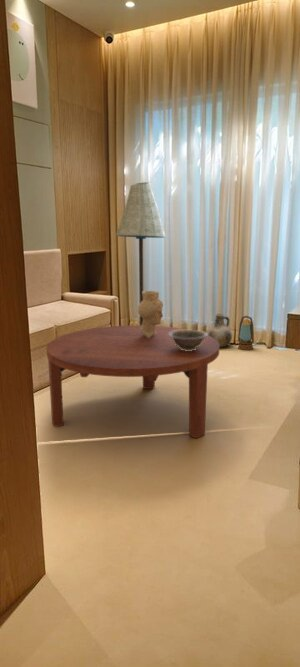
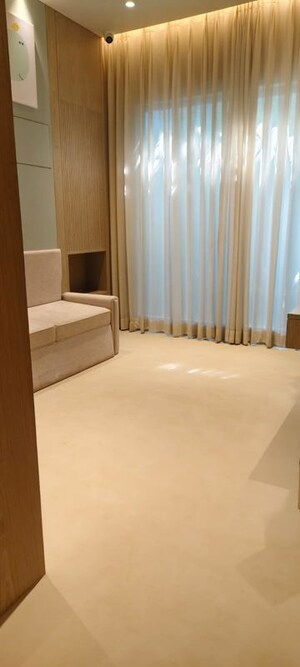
- ceramic jug [205,312,233,348]
- floor lamp [115,181,167,325]
- coffee table [46,324,220,439]
- decorative bowl [168,329,208,351]
- decorative vase [137,290,164,338]
- lantern [237,315,255,351]
